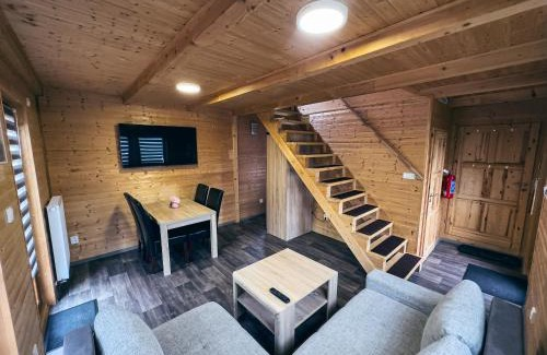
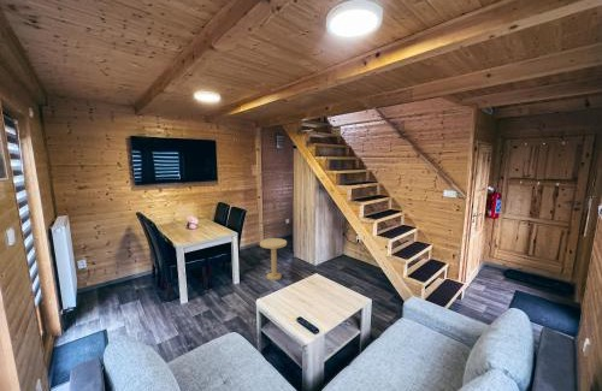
+ side table [259,237,288,282]
